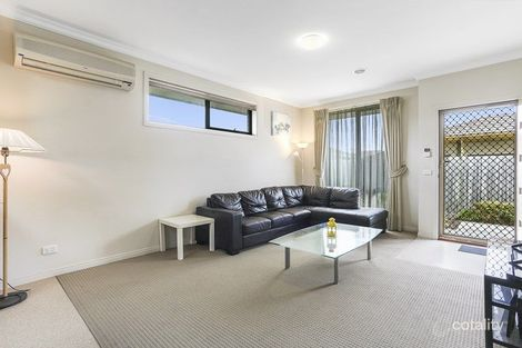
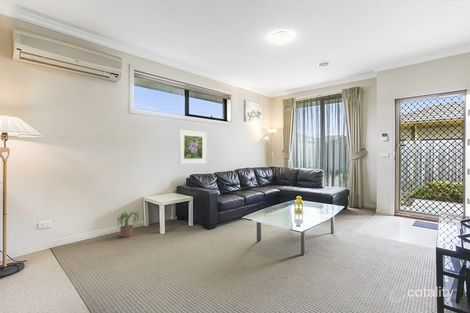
+ potted plant [114,210,139,238]
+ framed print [178,129,207,165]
